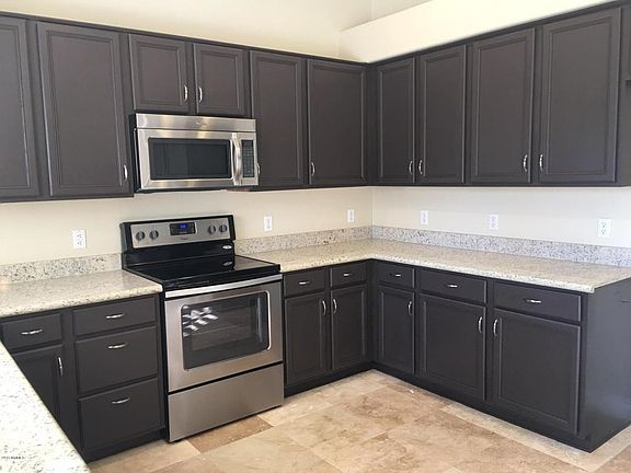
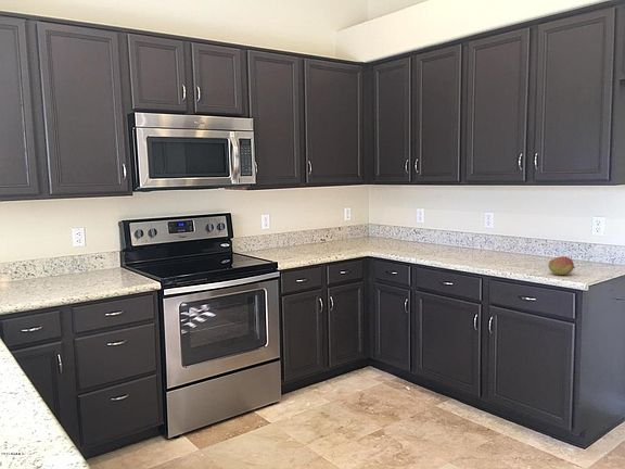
+ fruit [547,255,576,276]
